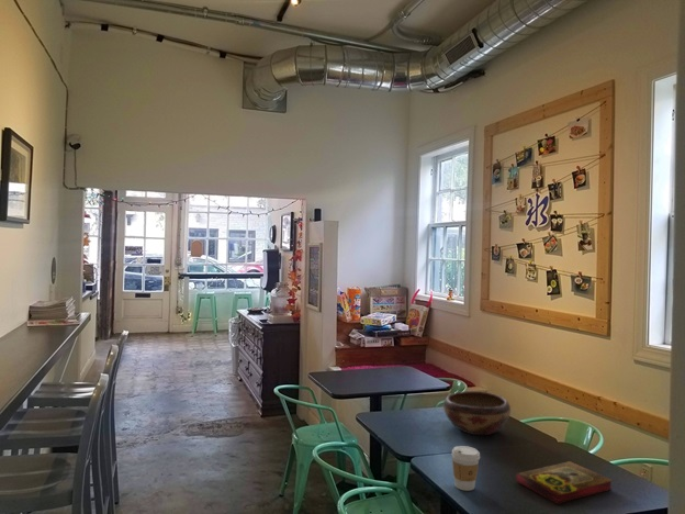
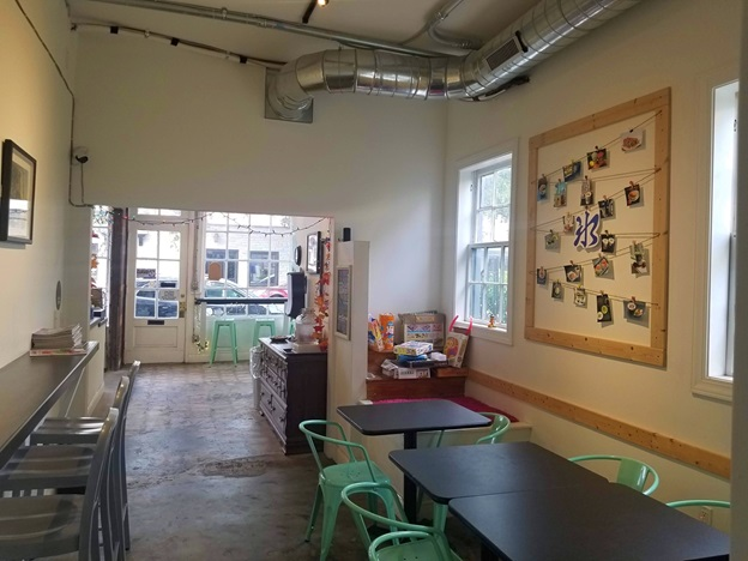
- book [515,460,614,505]
- decorative bowl [442,390,512,436]
- coffee cup [451,445,481,492]
